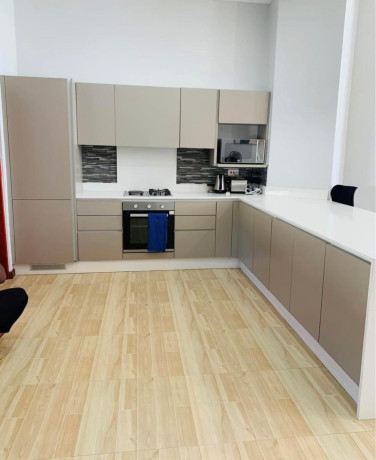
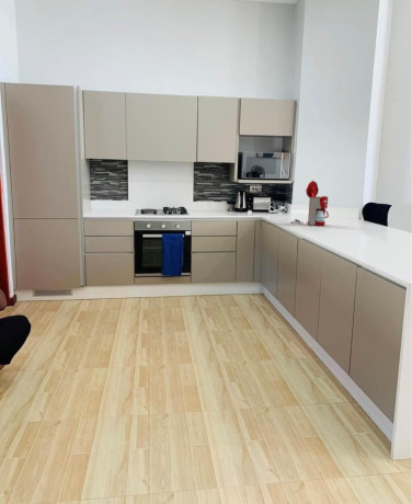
+ coffee maker [290,180,330,227]
